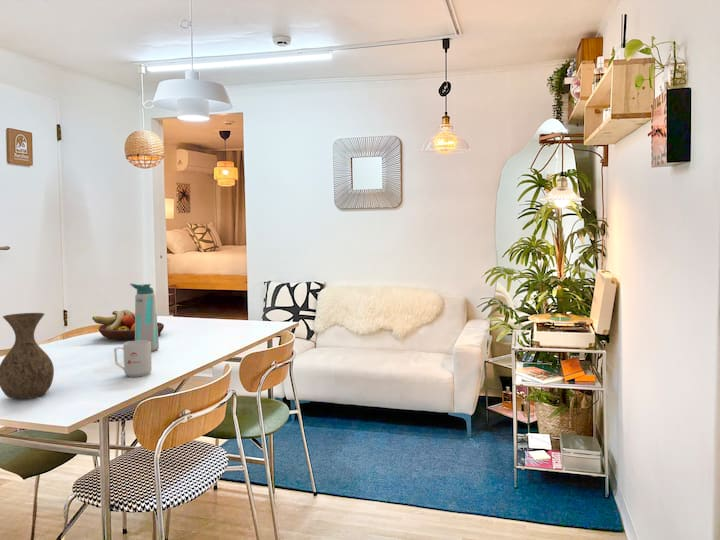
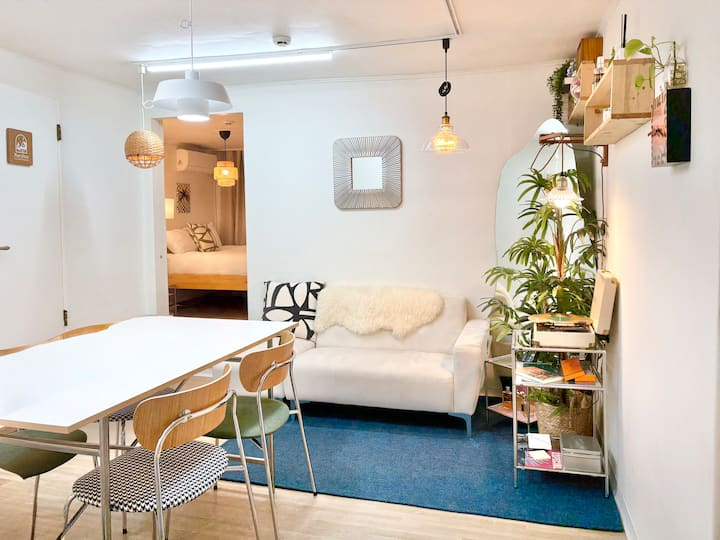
- water bottle [129,282,160,353]
- mug [113,340,153,378]
- fruit bowl [91,309,165,341]
- vase [0,312,55,400]
